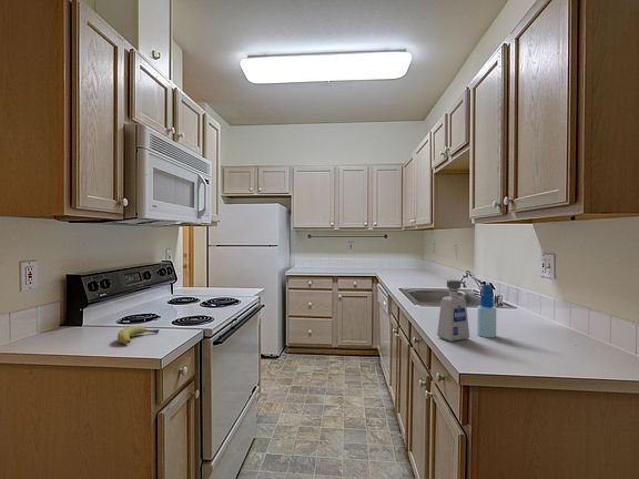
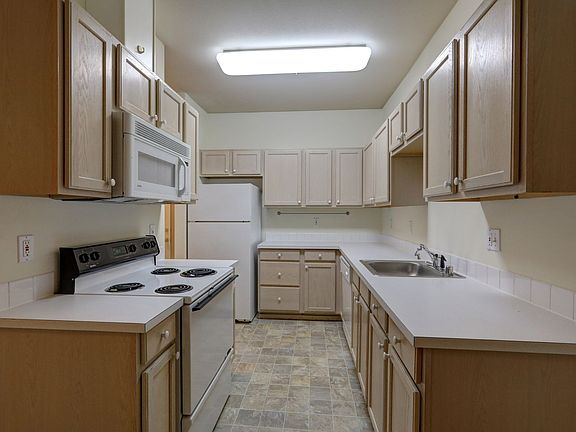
- soap dispenser [436,279,470,343]
- fruit [116,325,160,345]
- spray bottle [476,283,497,338]
